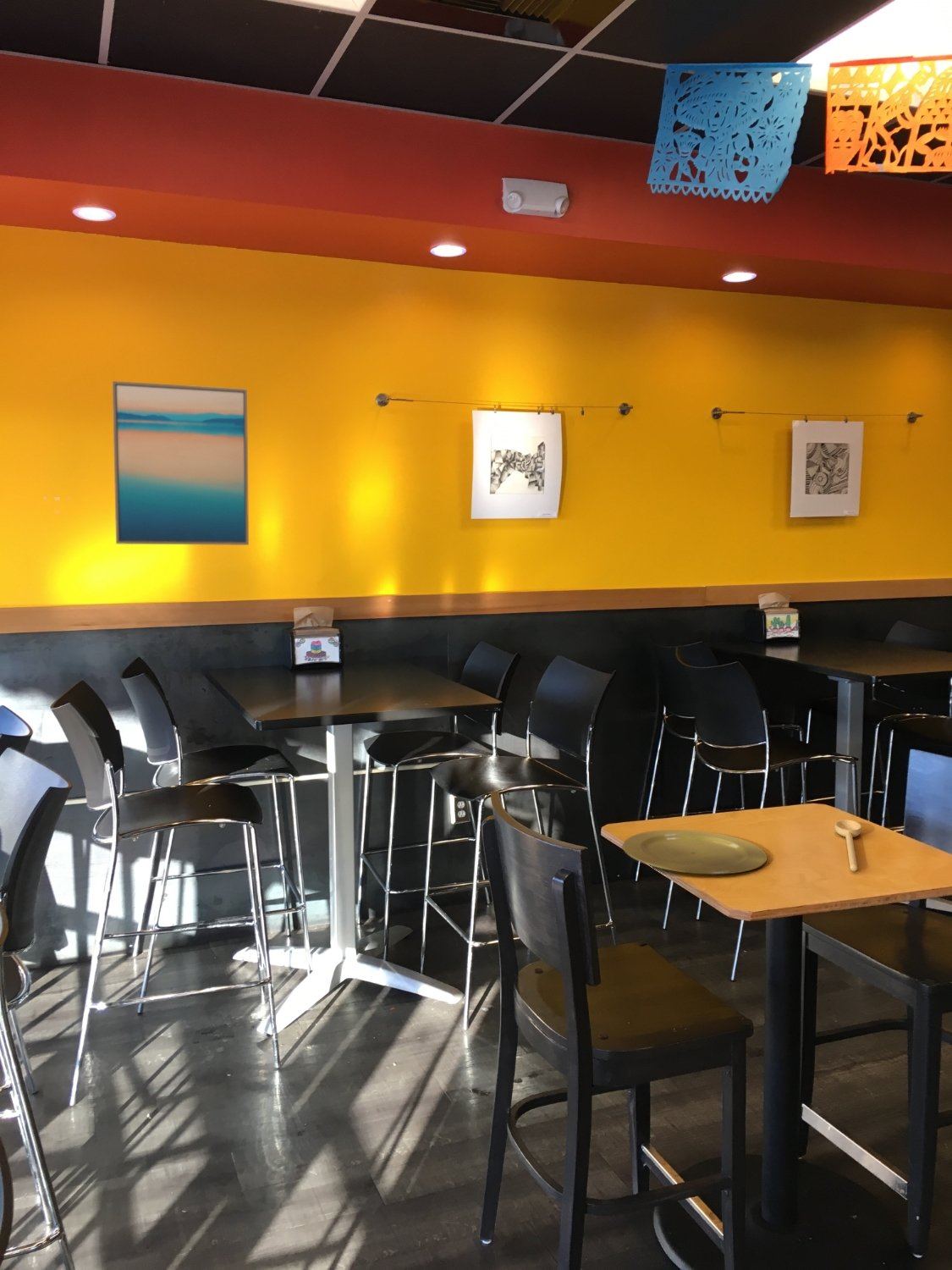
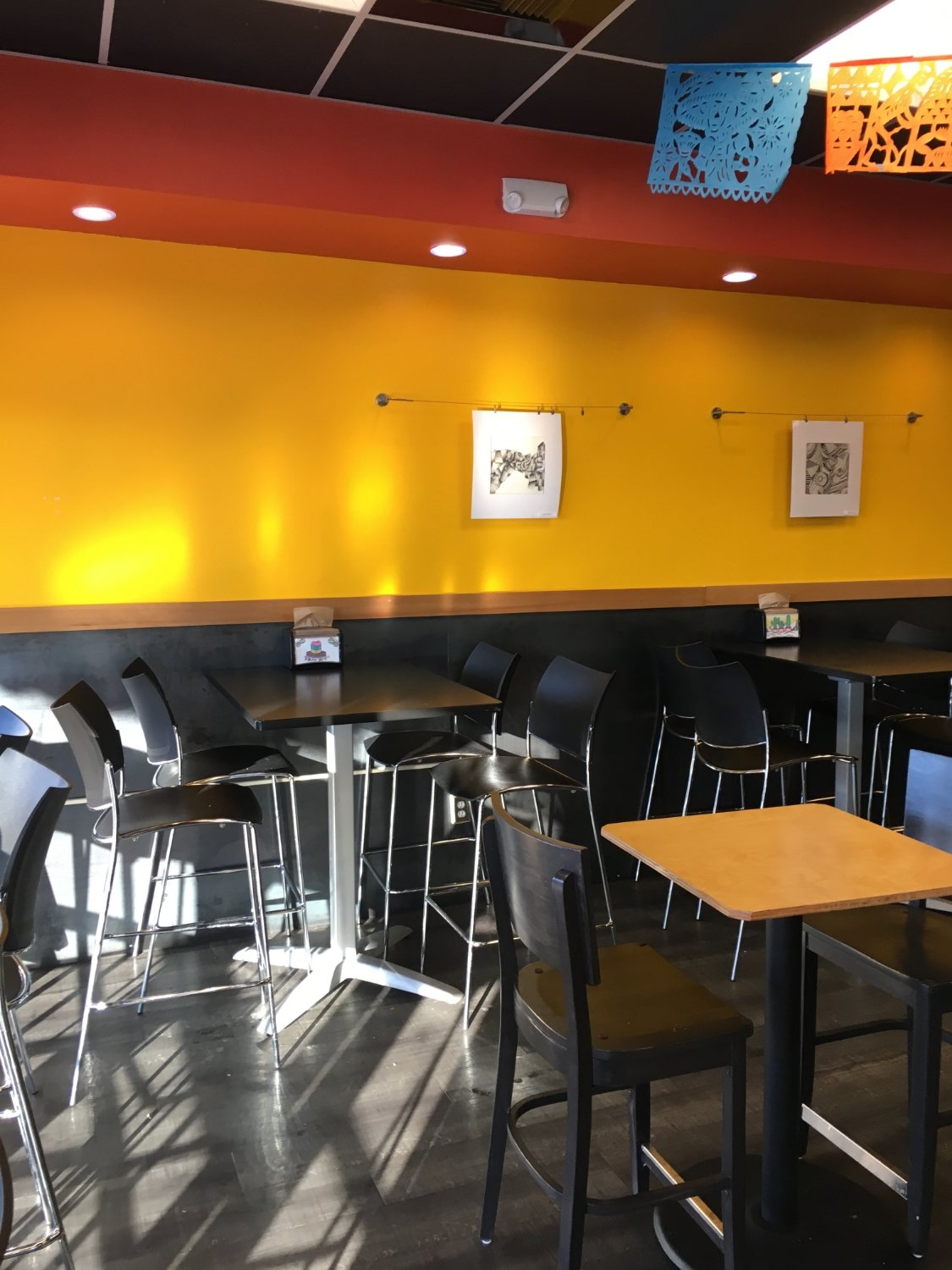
- spoon [834,819,862,872]
- plate [622,829,768,875]
- wall art [112,380,250,546]
